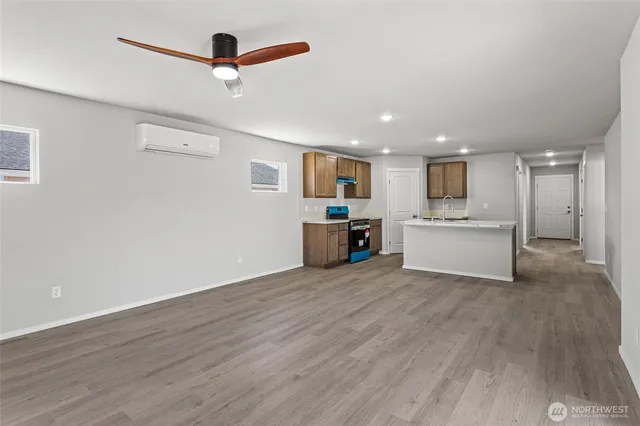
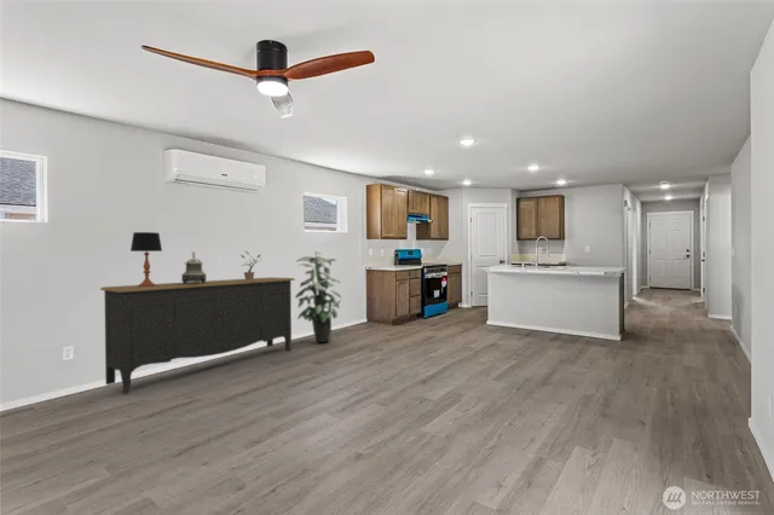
+ table lamp [129,231,163,287]
+ potted plant [239,249,264,280]
+ decorative urn [180,251,208,284]
+ sideboard [99,276,296,394]
+ indoor plant [294,250,342,343]
